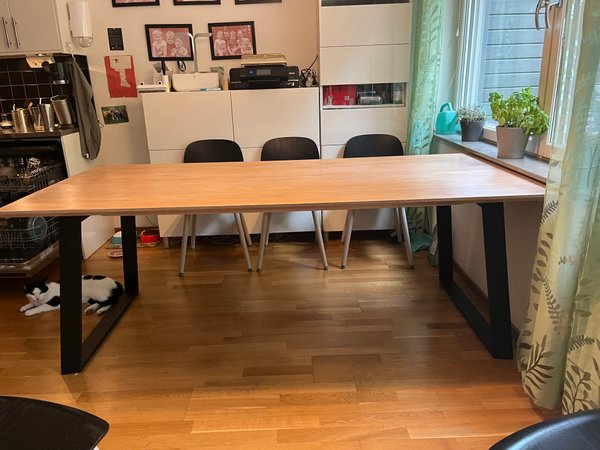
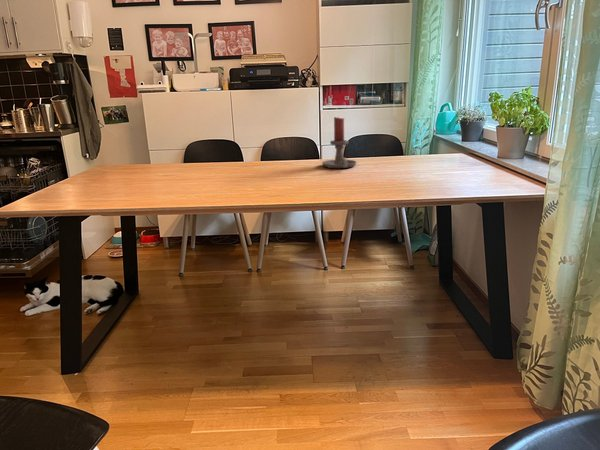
+ candle holder [321,116,358,169]
